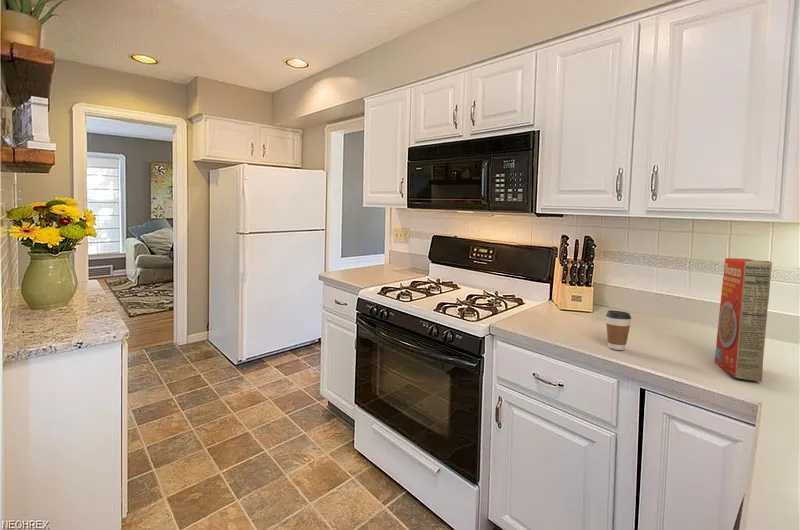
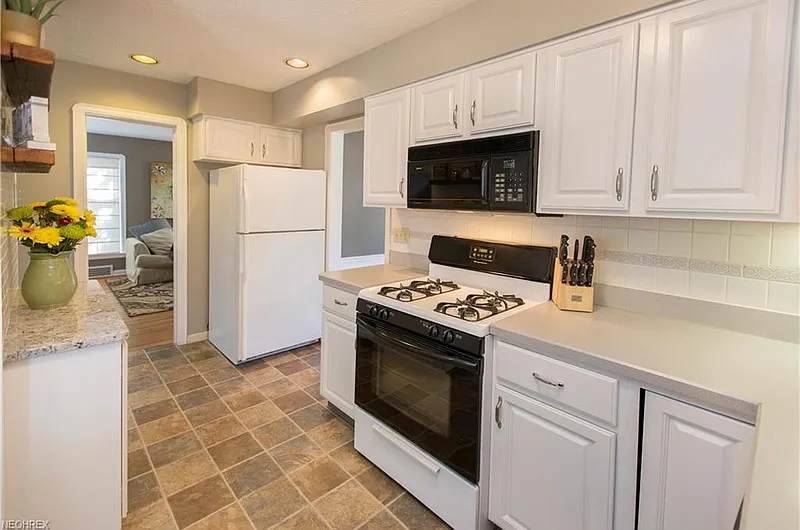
- macaroni box [714,257,773,382]
- coffee cup [605,309,632,351]
